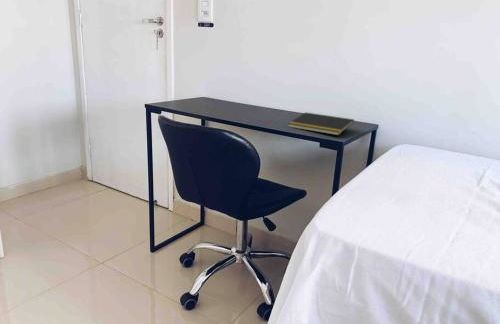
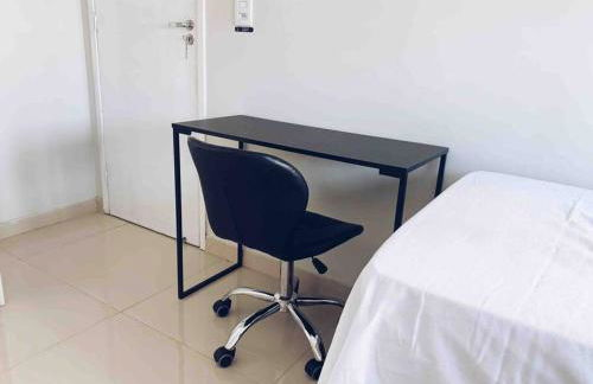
- notepad [287,111,355,136]
